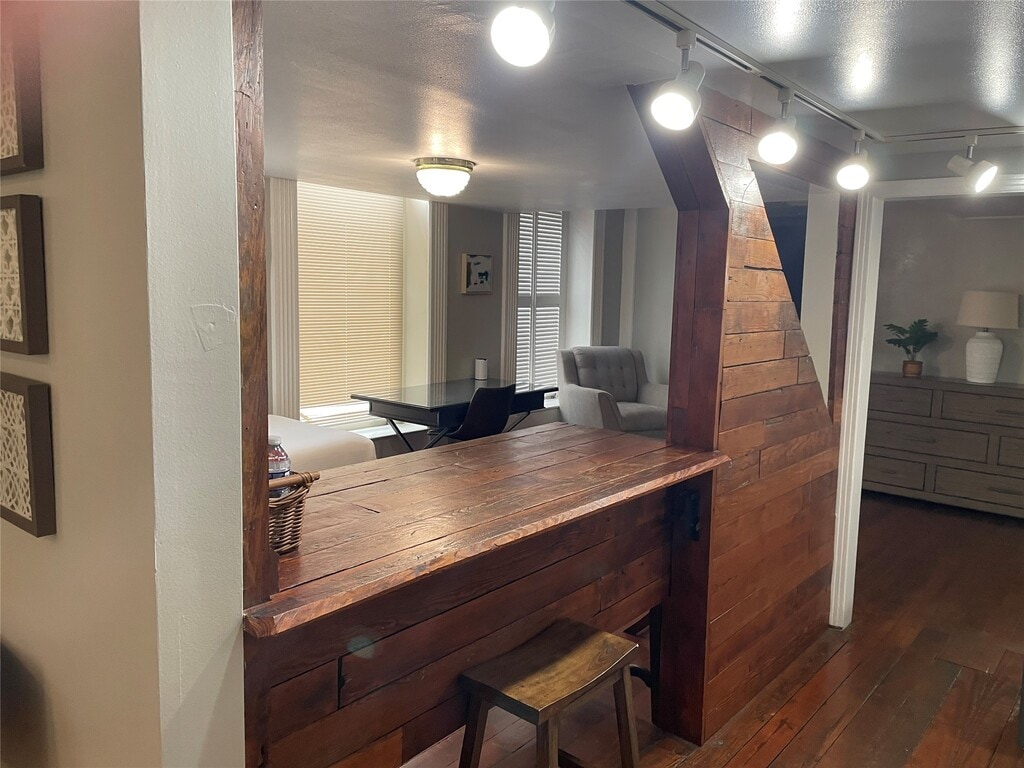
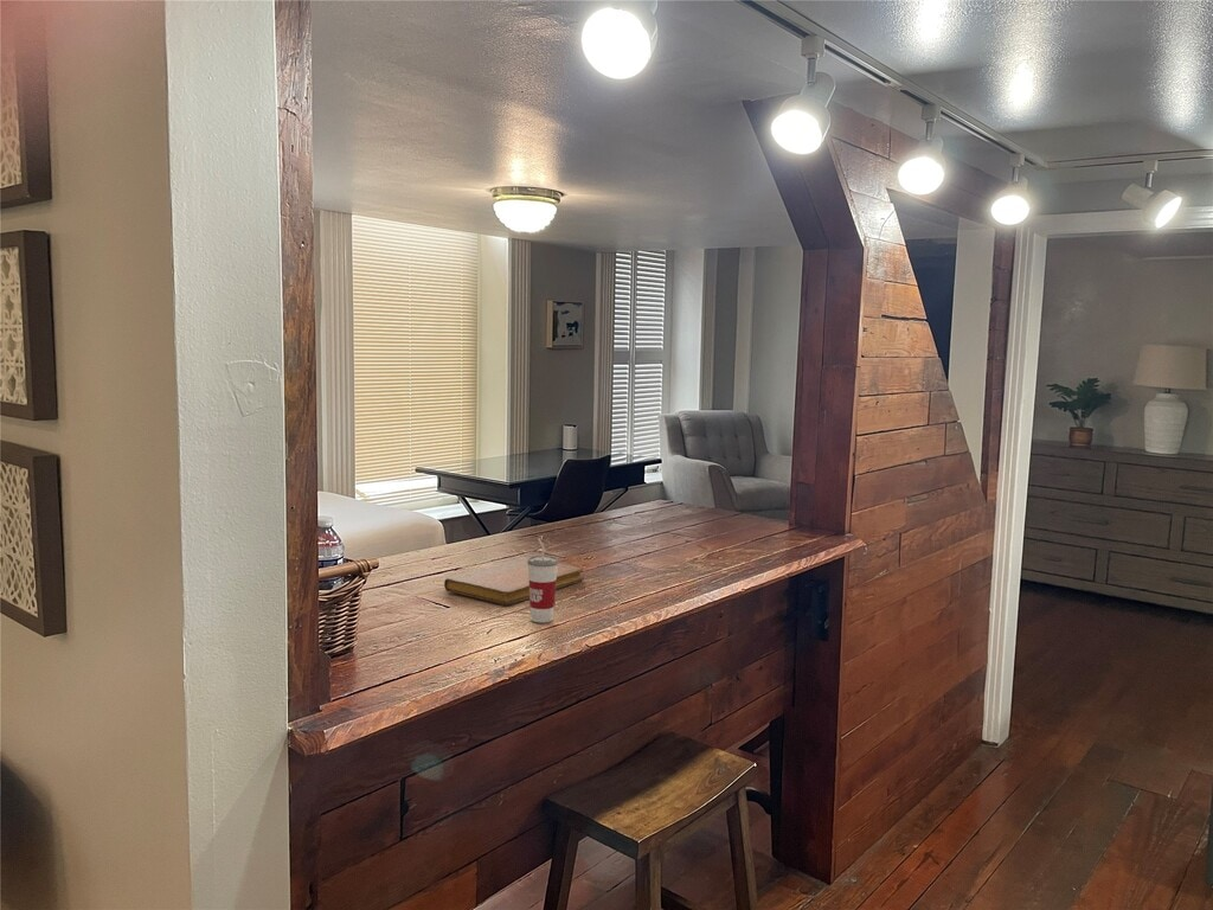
+ notebook [443,556,585,607]
+ cup [527,537,559,623]
